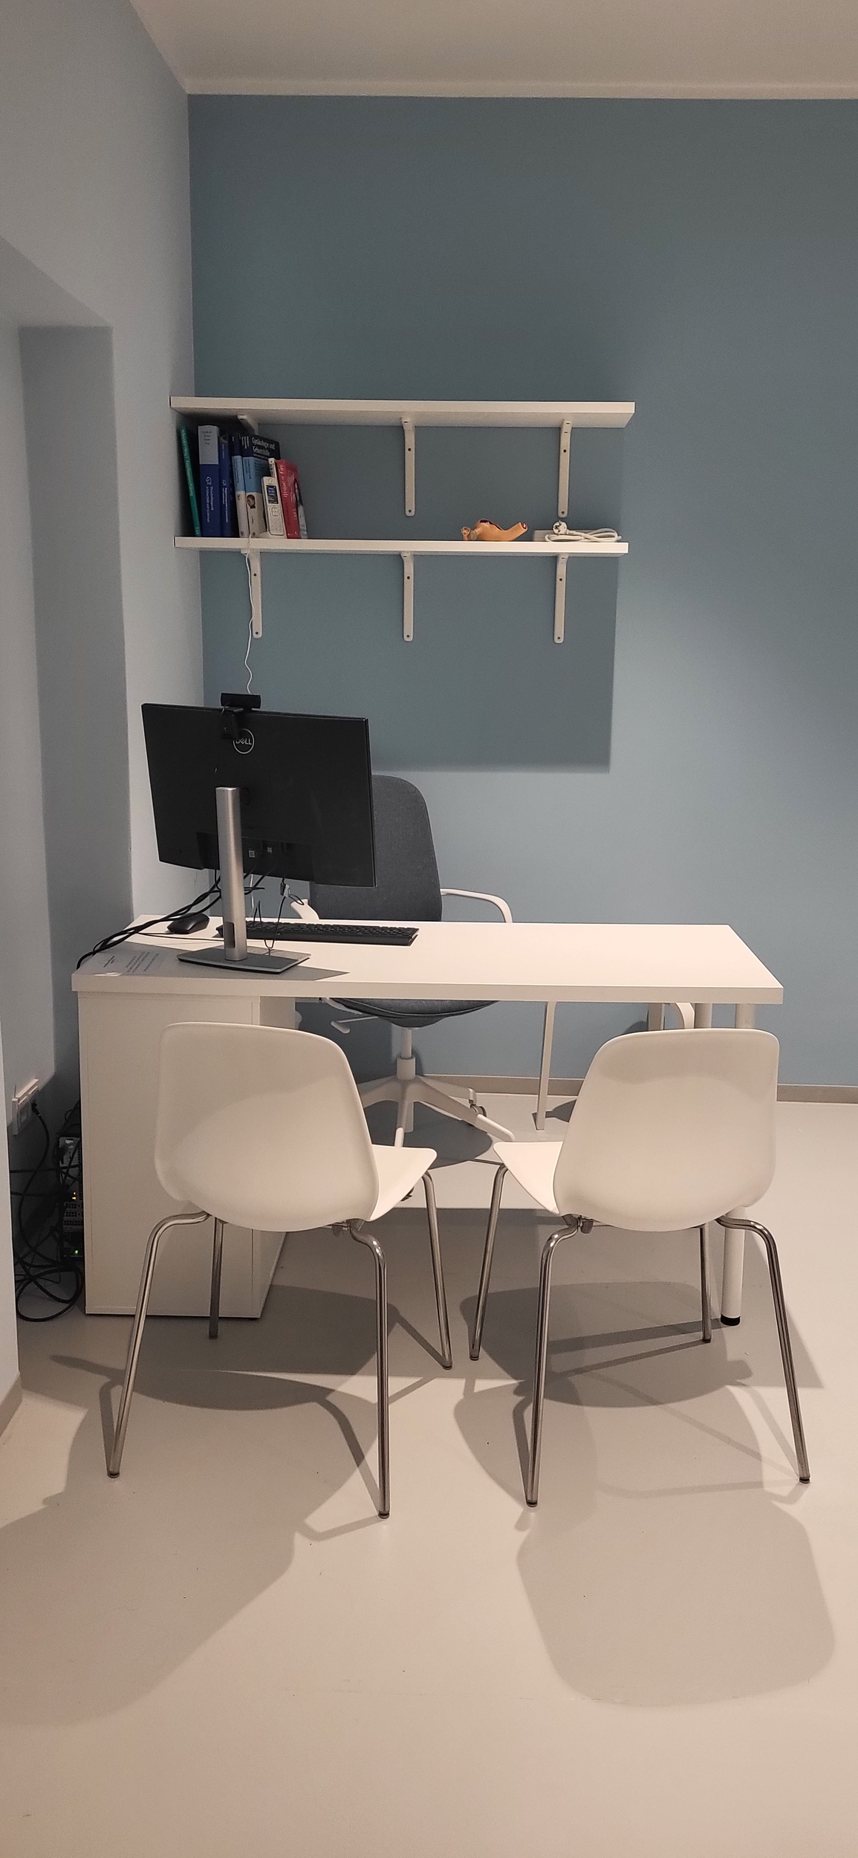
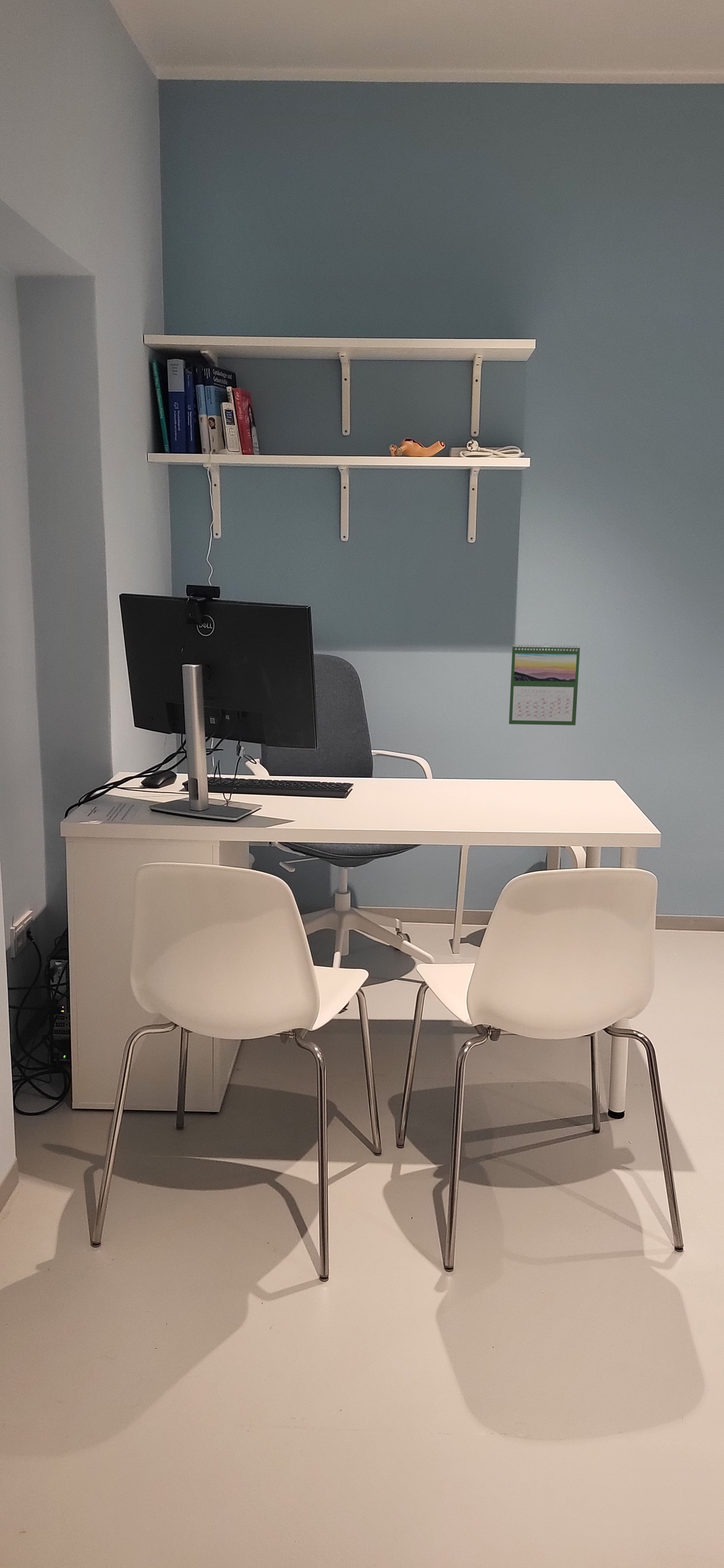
+ calendar [508,643,580,726]
